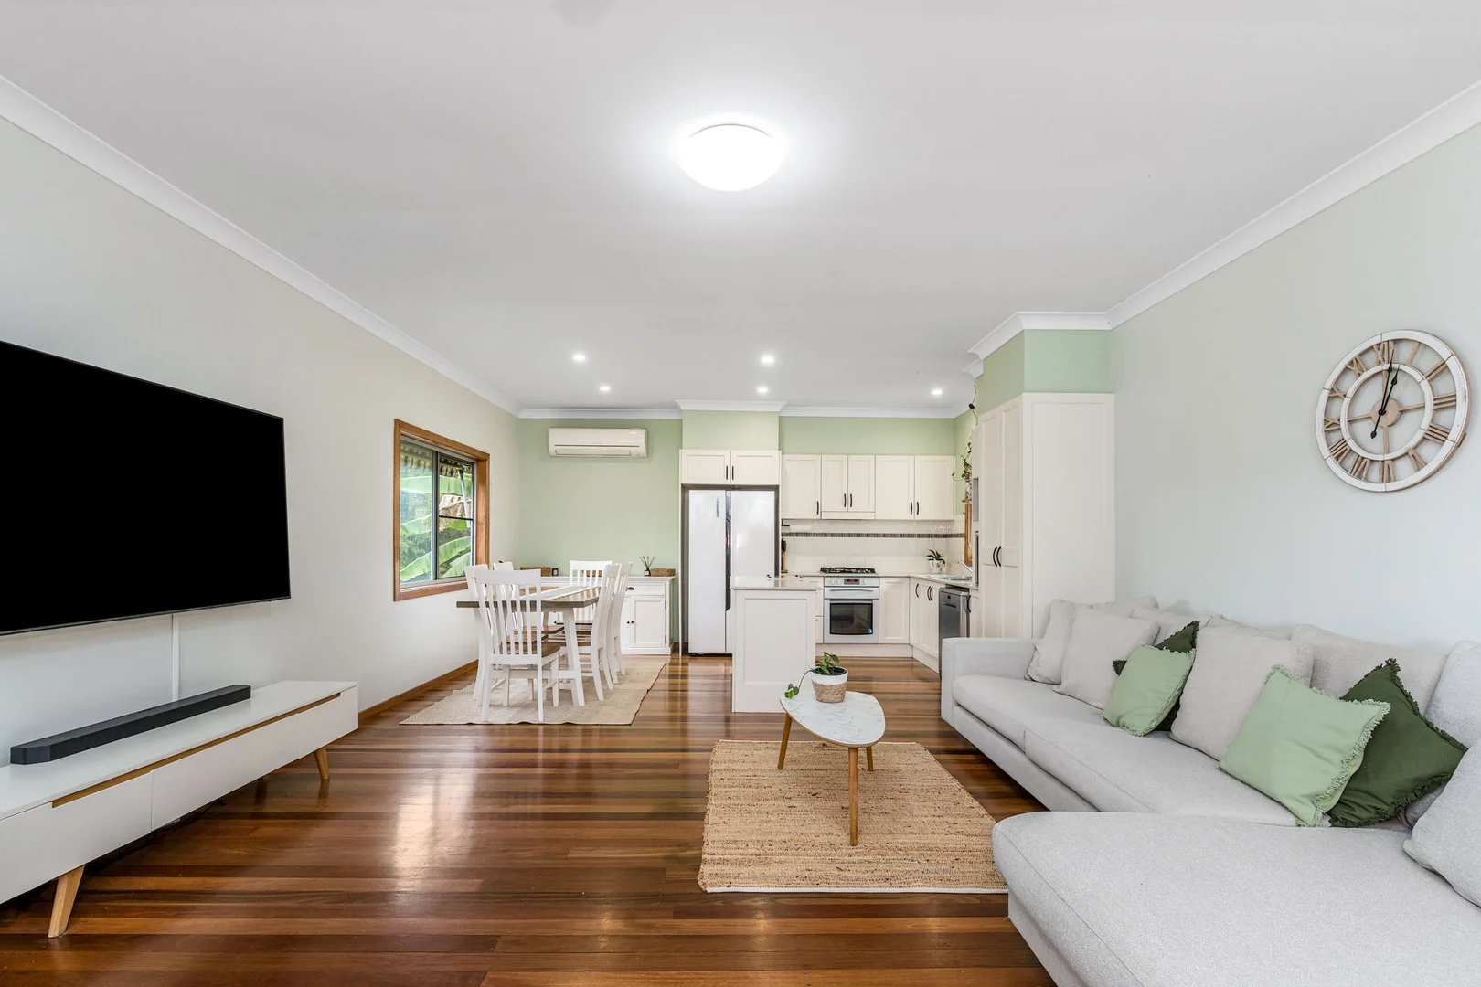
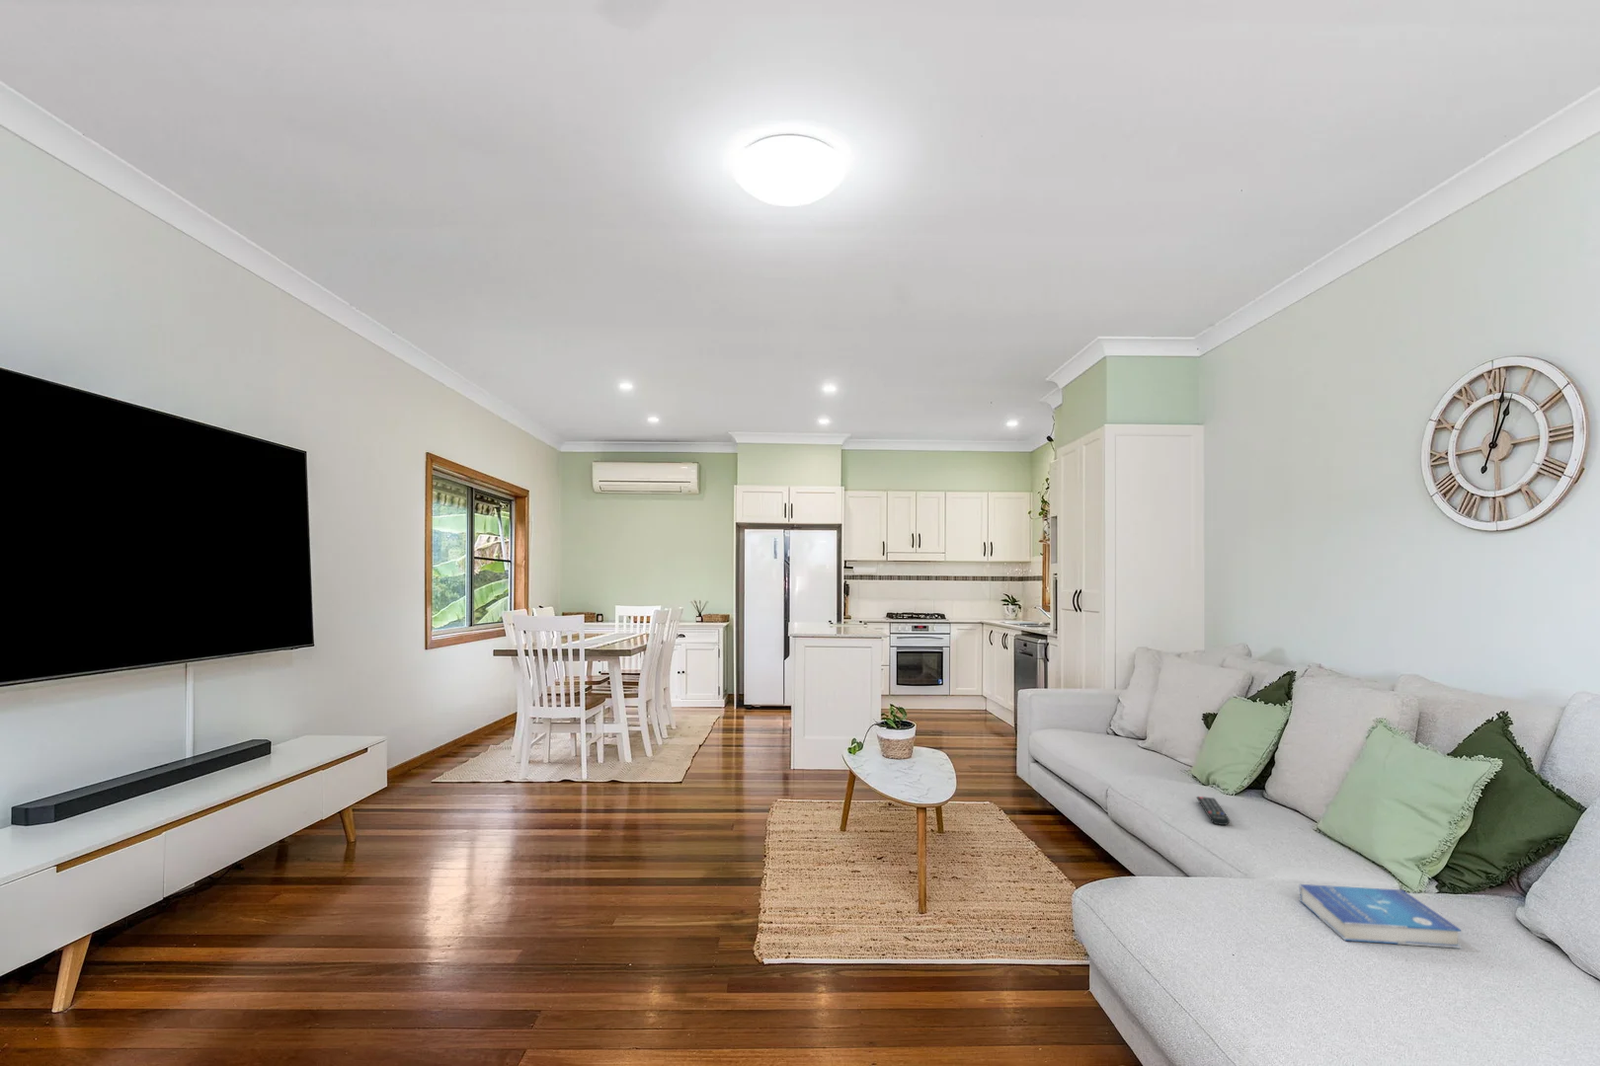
+ remote control [1195,796,1231,826]
+ book [1299,884,1463,949]
